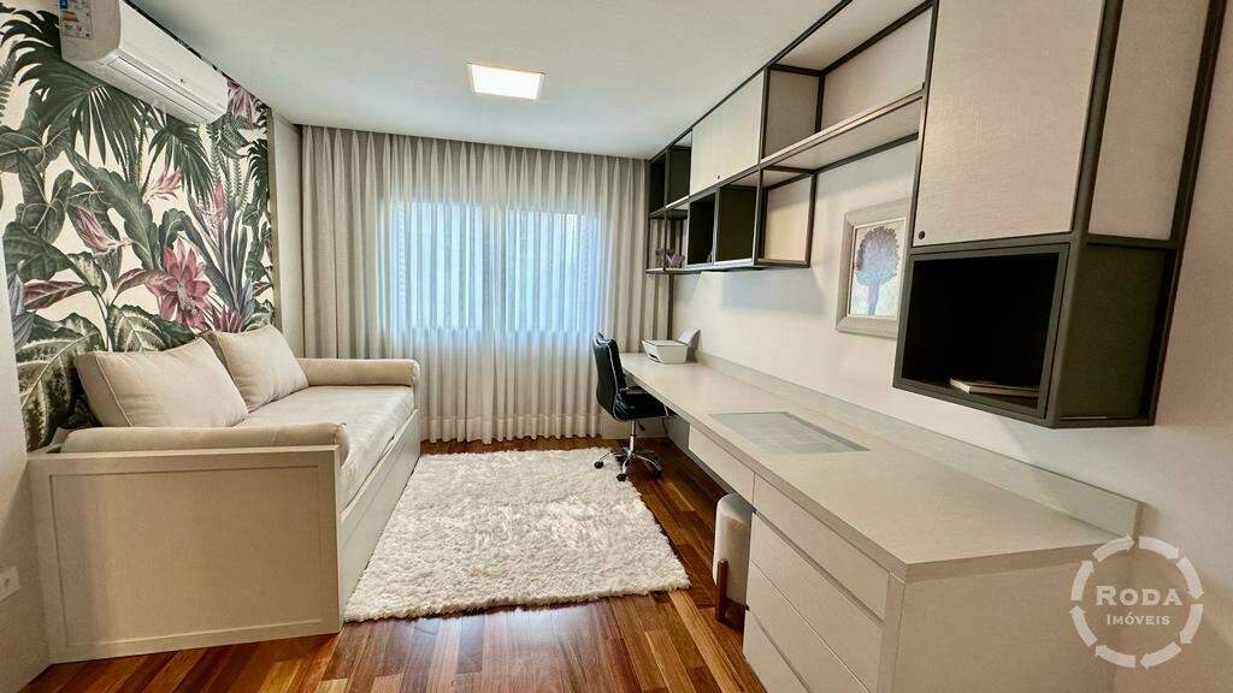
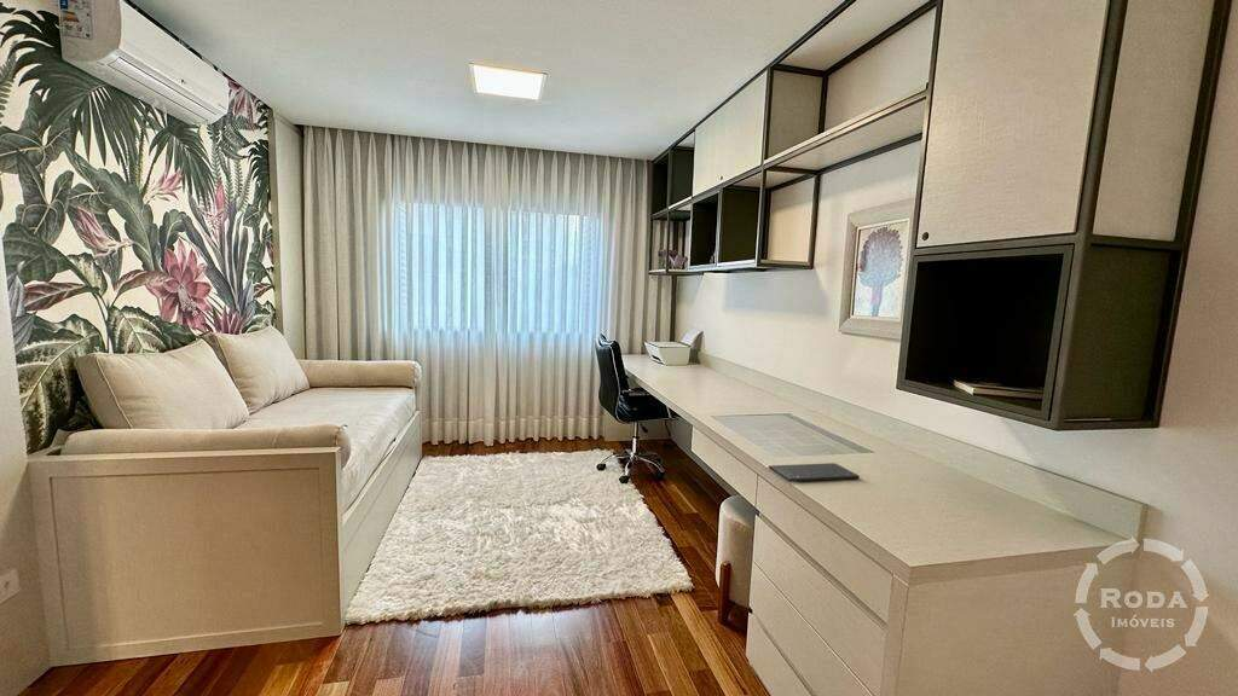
+ keyboard [768,462,861,483]
